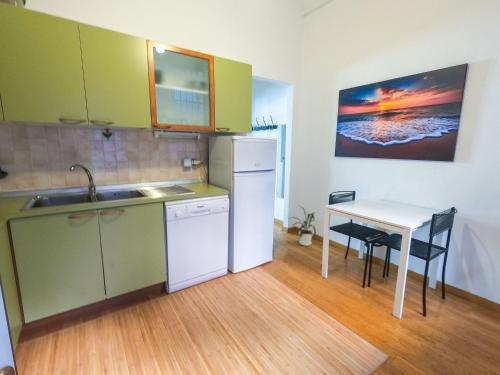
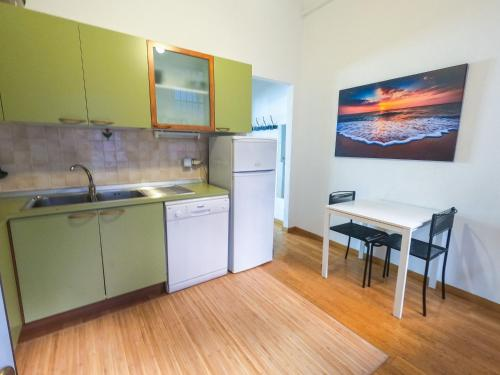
- house plant [286,205,317,247]
